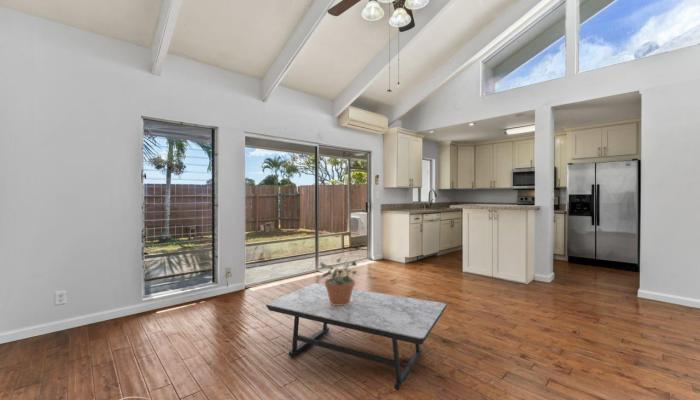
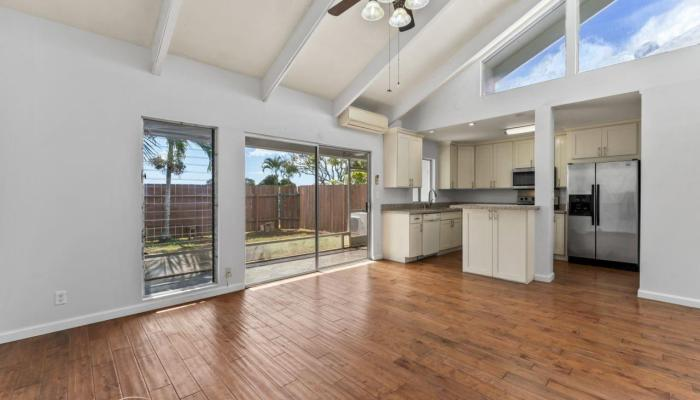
- coffee table [265,282,448,391]
- potted plant [314,257,360,305]
